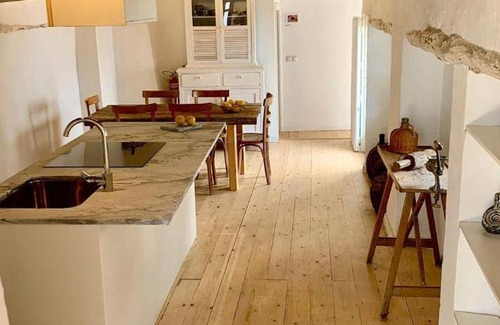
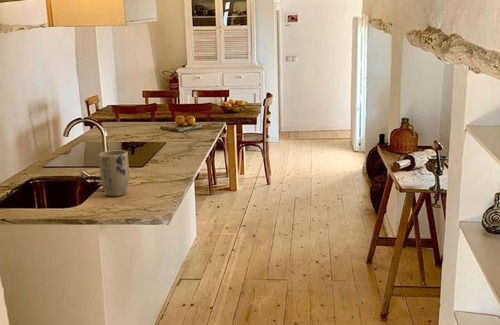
+ plant pot [98,149,130,197]
